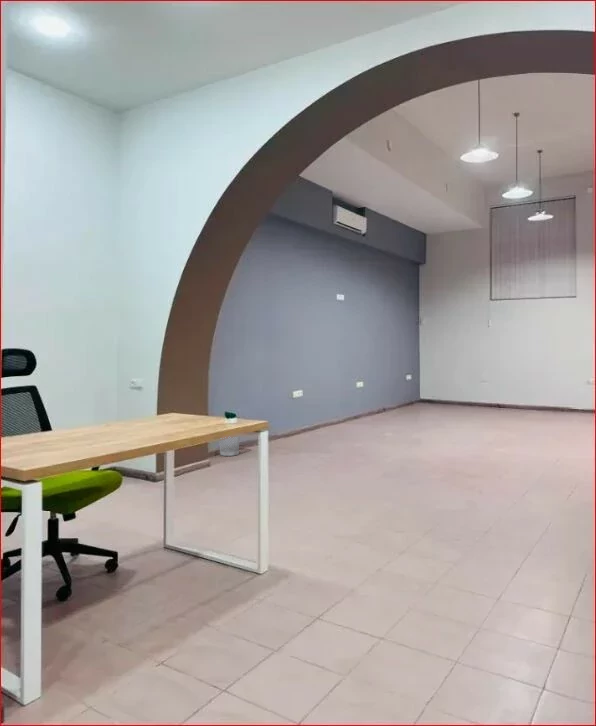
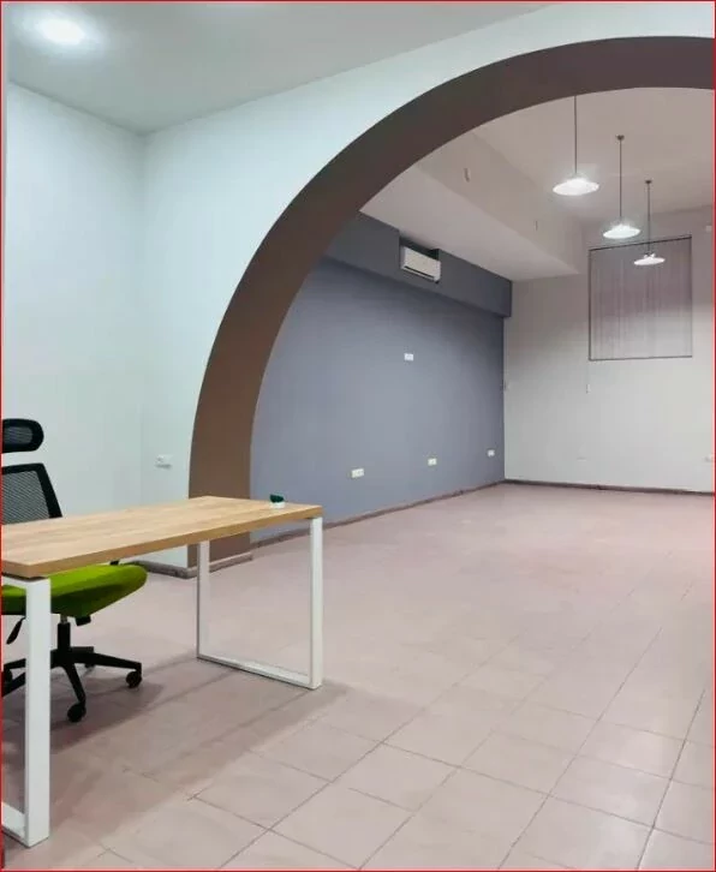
- wastebasket [218,435,241,457]
